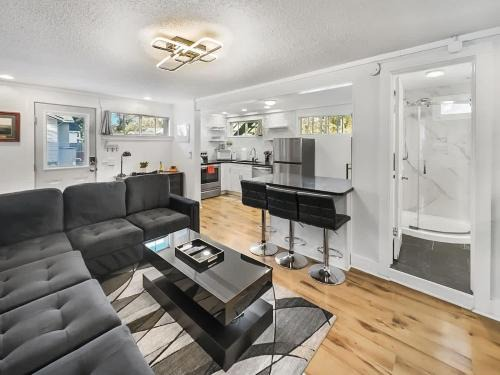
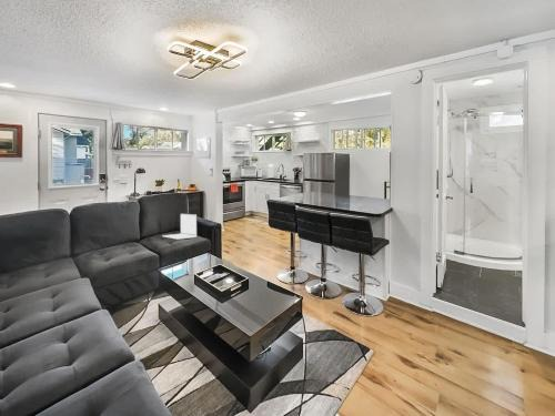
+ laptop [161,213,198,241]
